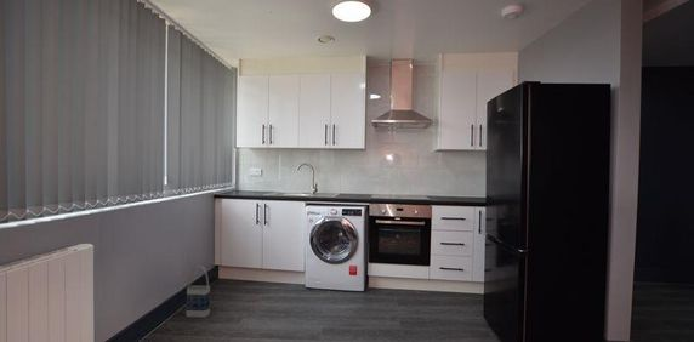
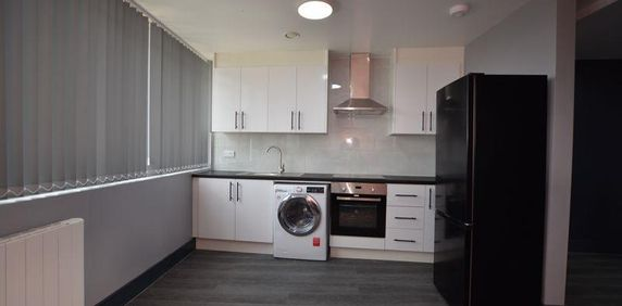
- bag [186,266,211,319]
